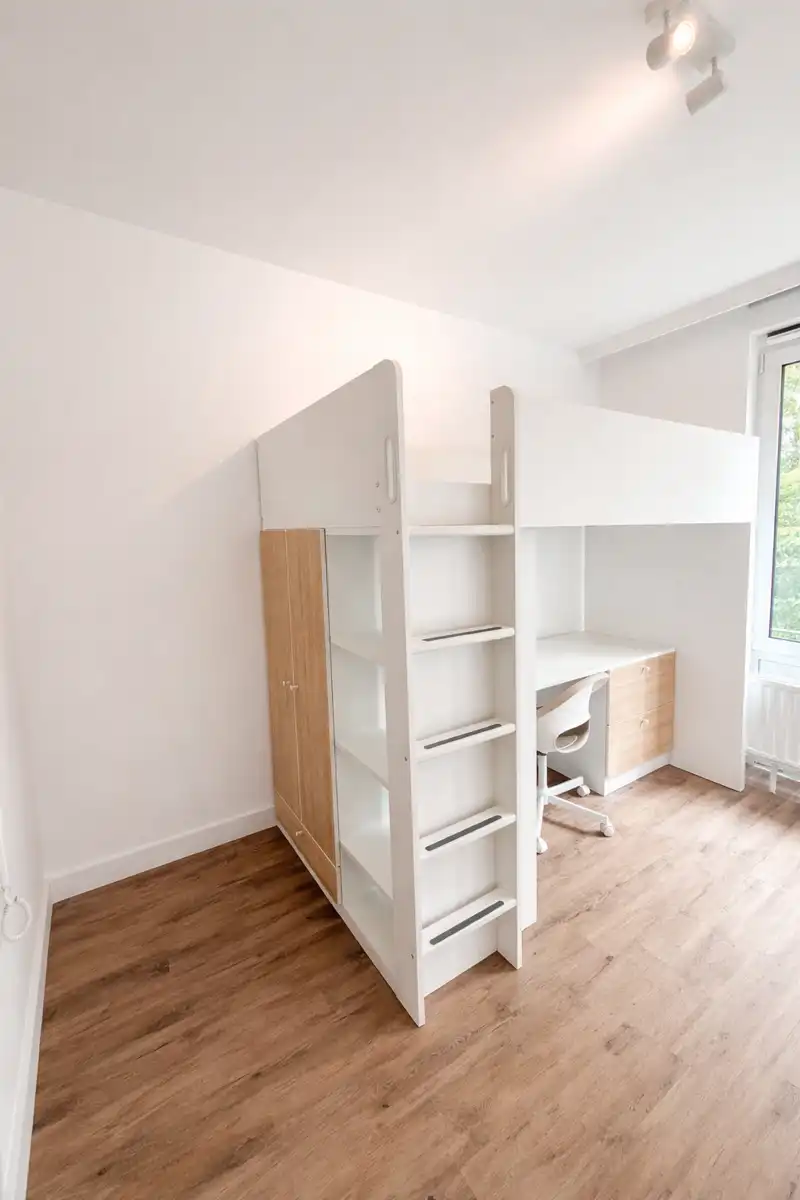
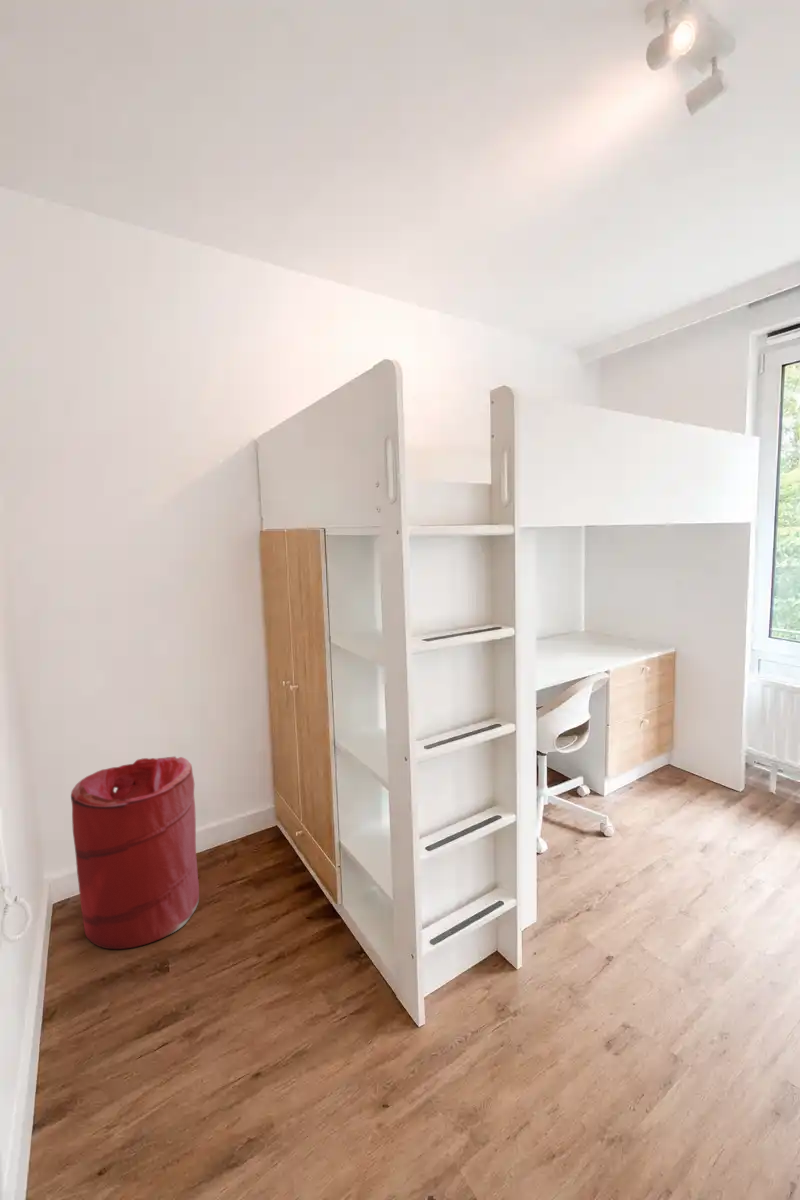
+ laundry hamper [70,755,200,950]
